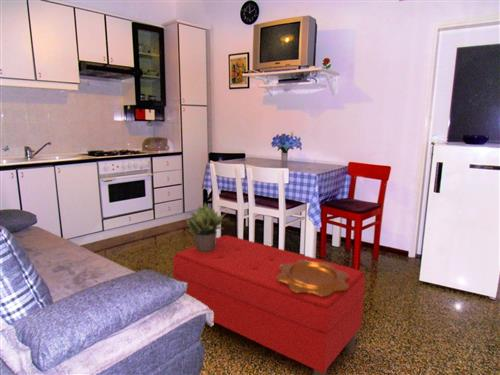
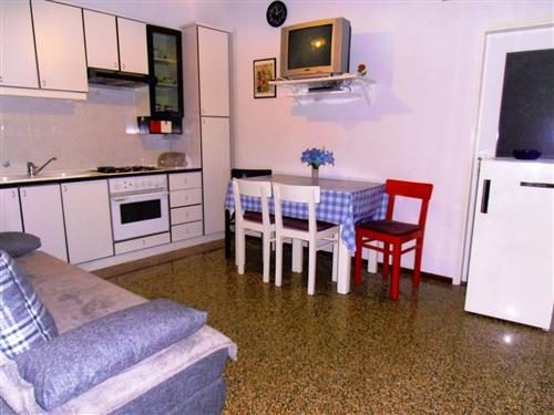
- potted plant [185,202,230,252]
- bench [172,234,366,375]
- decorative bowl [277,260,349,296]
